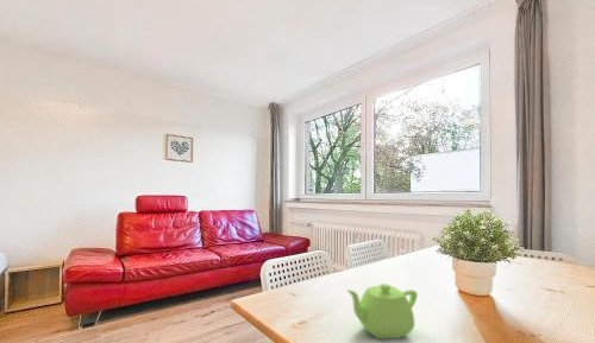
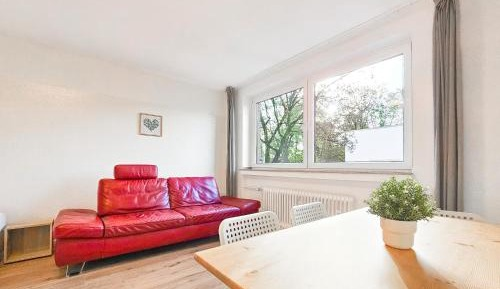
- teapot [345,282,419,342]
